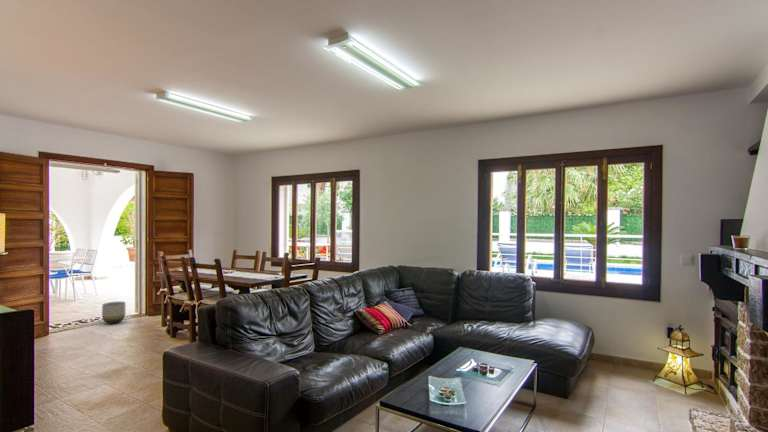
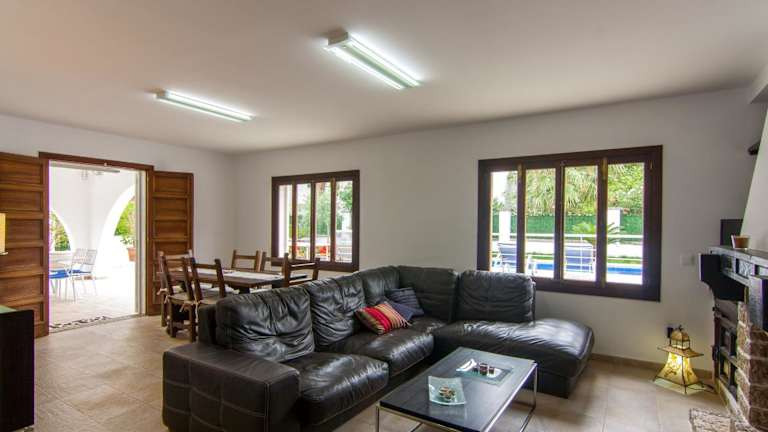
- planter [101,301,126,325]
